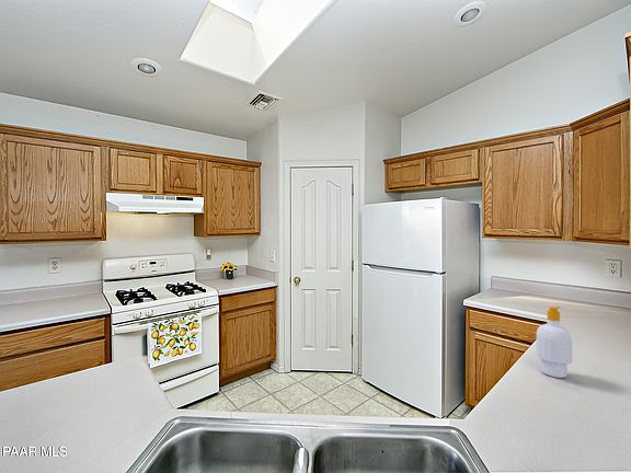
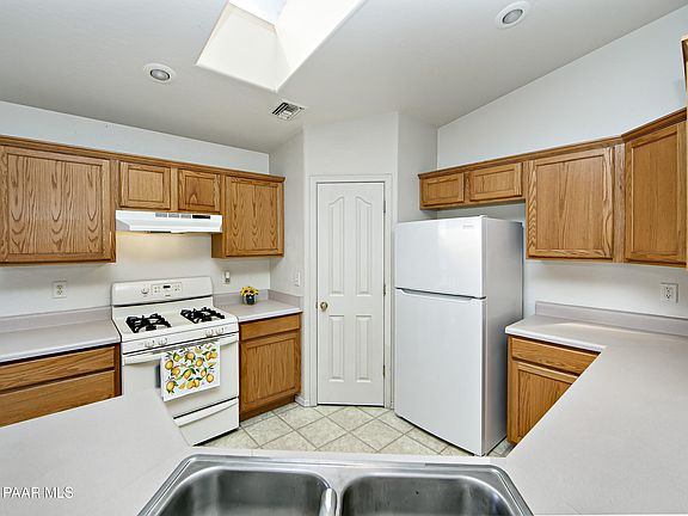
- soap bottle [536,305,573,379]
